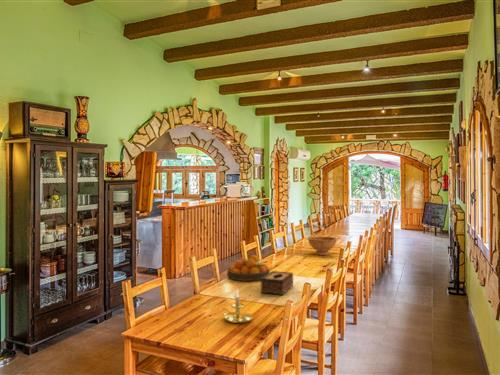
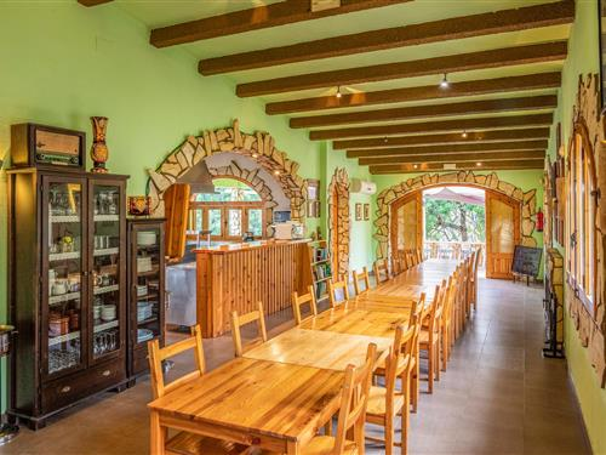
- candle holder [220,288,253,324]
- tissue box [260,270,294,296]
- bowl [307,236,338,256]
- fruit bowl [226,254,271,282]
